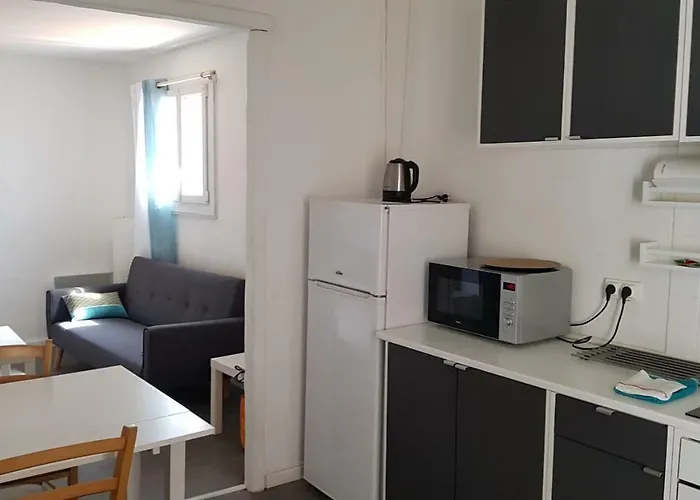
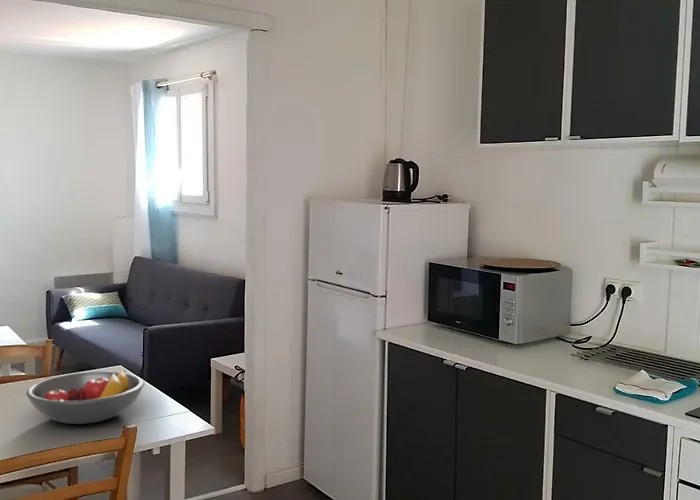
+ fruit bowl [25,368,145,425]
